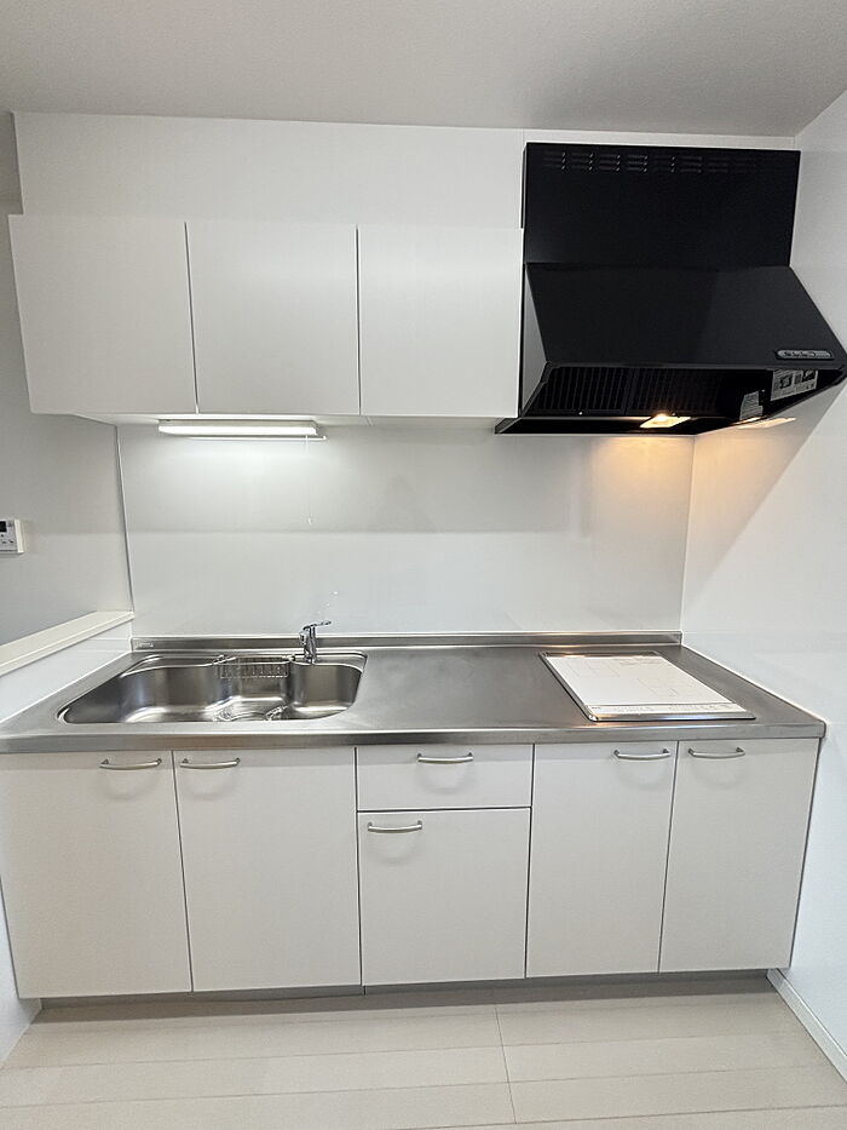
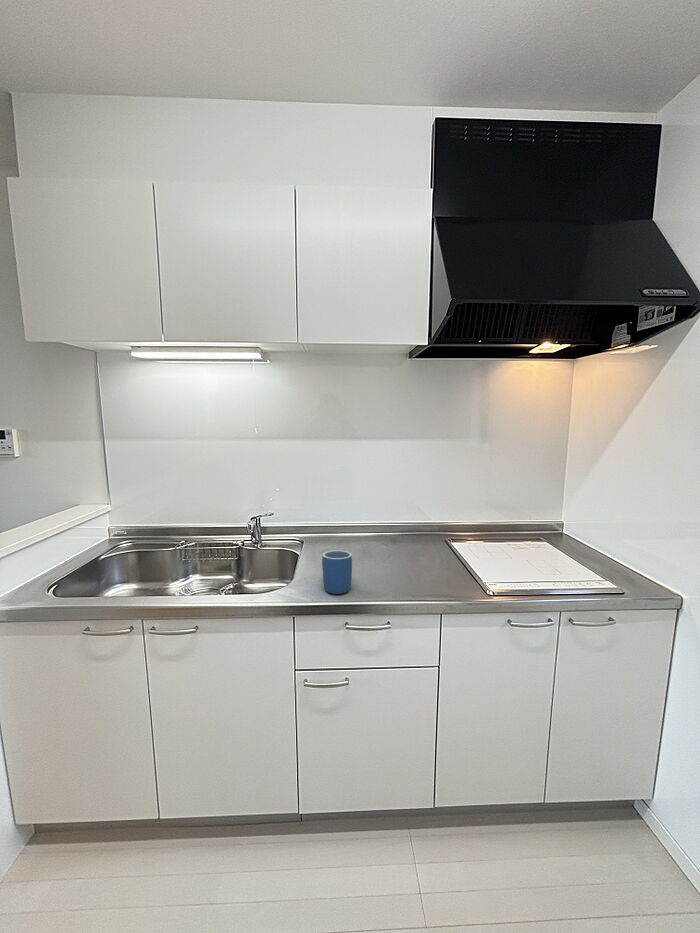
+ mug [321,550,353,595]
